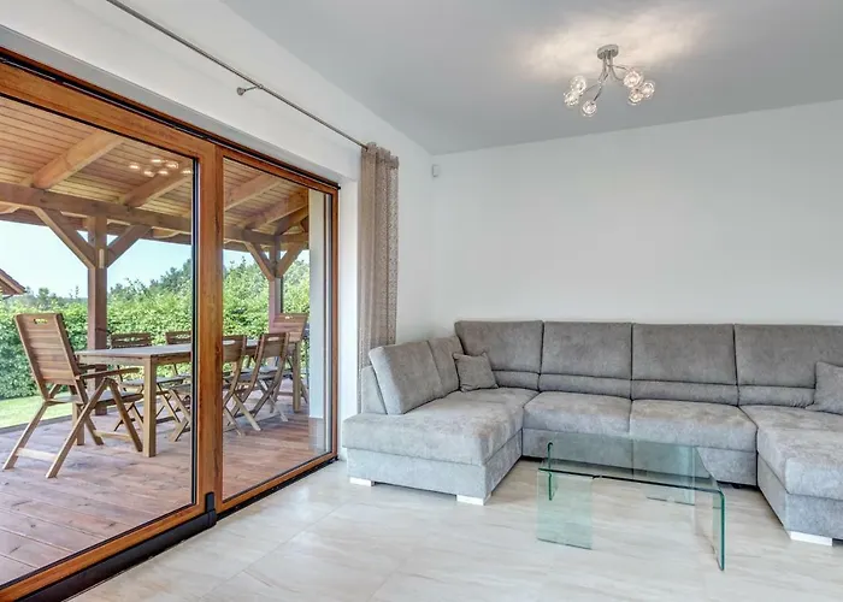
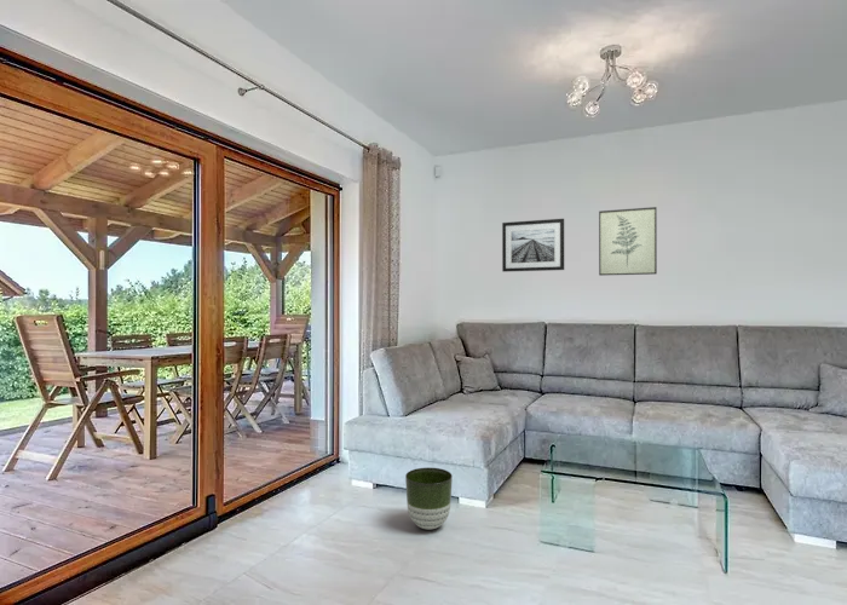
+ wall art [598,206,658,277]
+ planter [404,466,454,531]
+ wall art [501,218,565,273]
